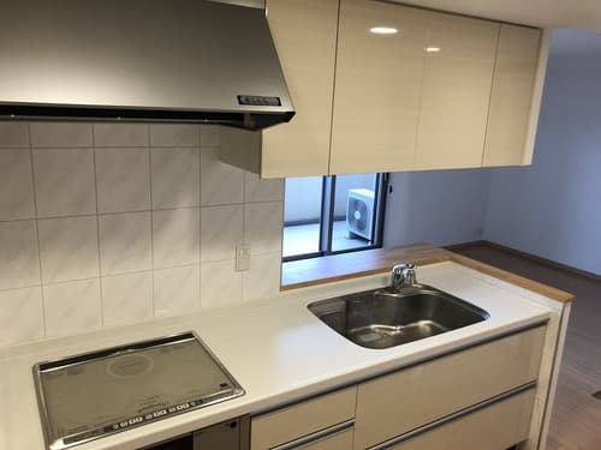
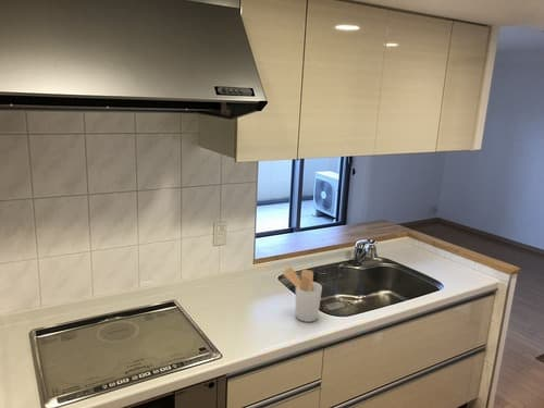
+ utensil holder [281,265,323,323]
